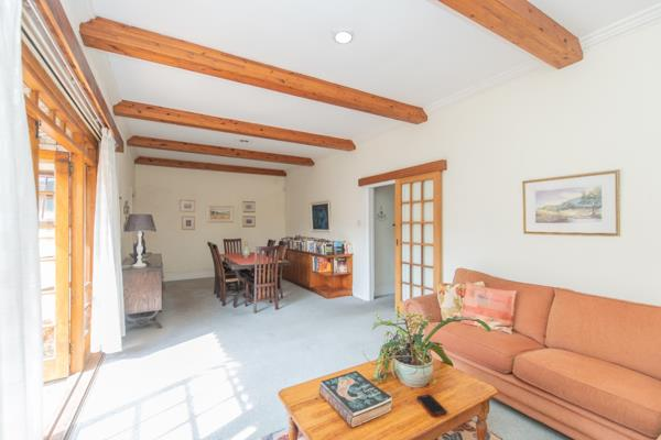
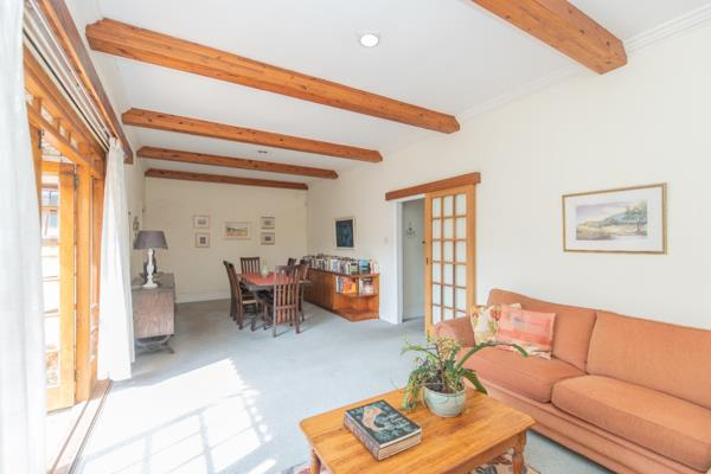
- cell phone [415,394,448,417]
